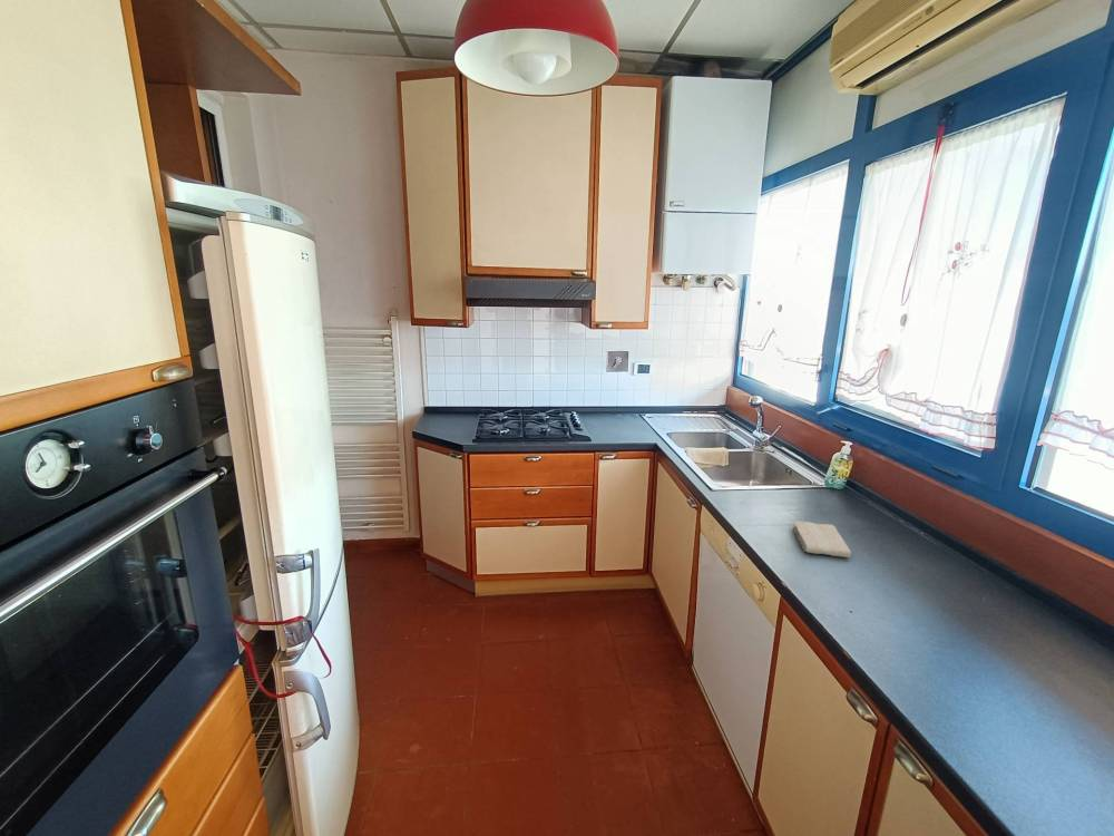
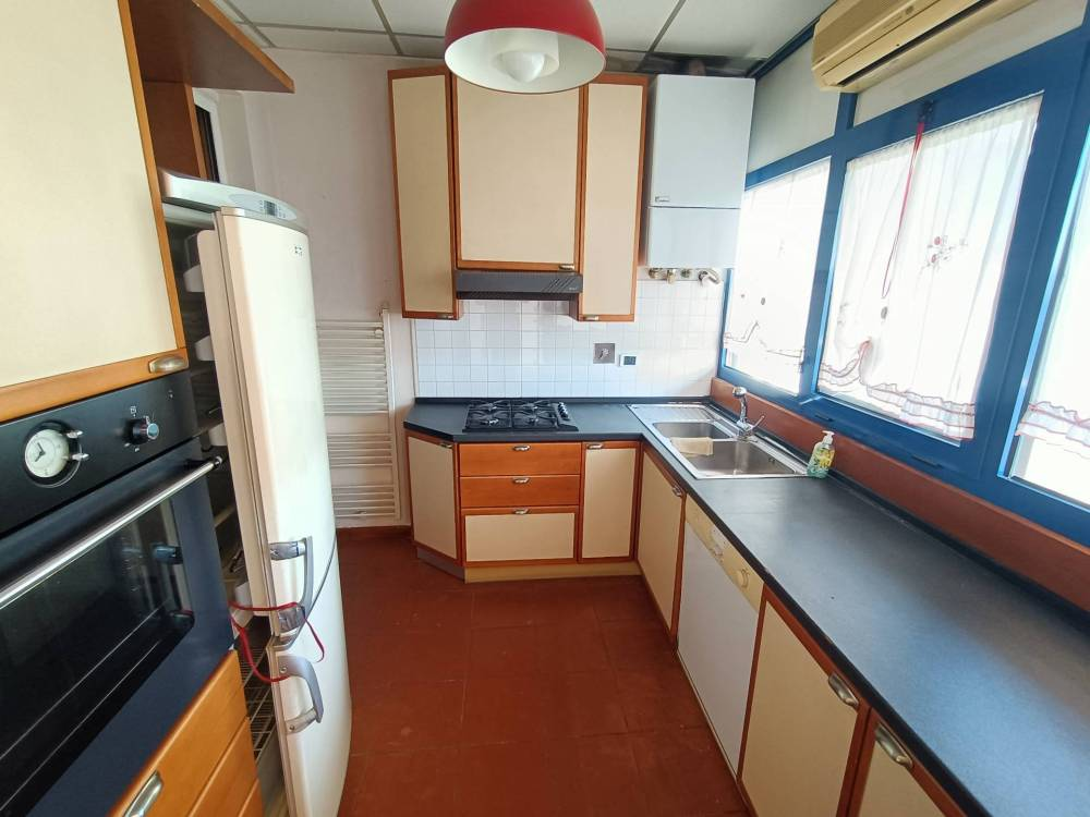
- washcloth [793,519,852,558]
